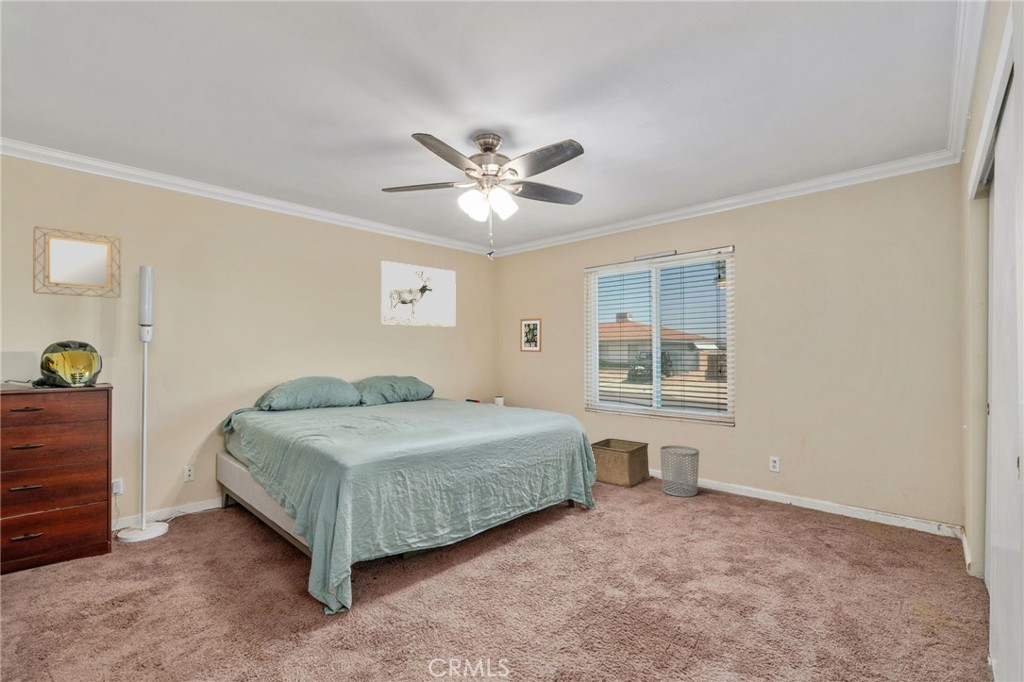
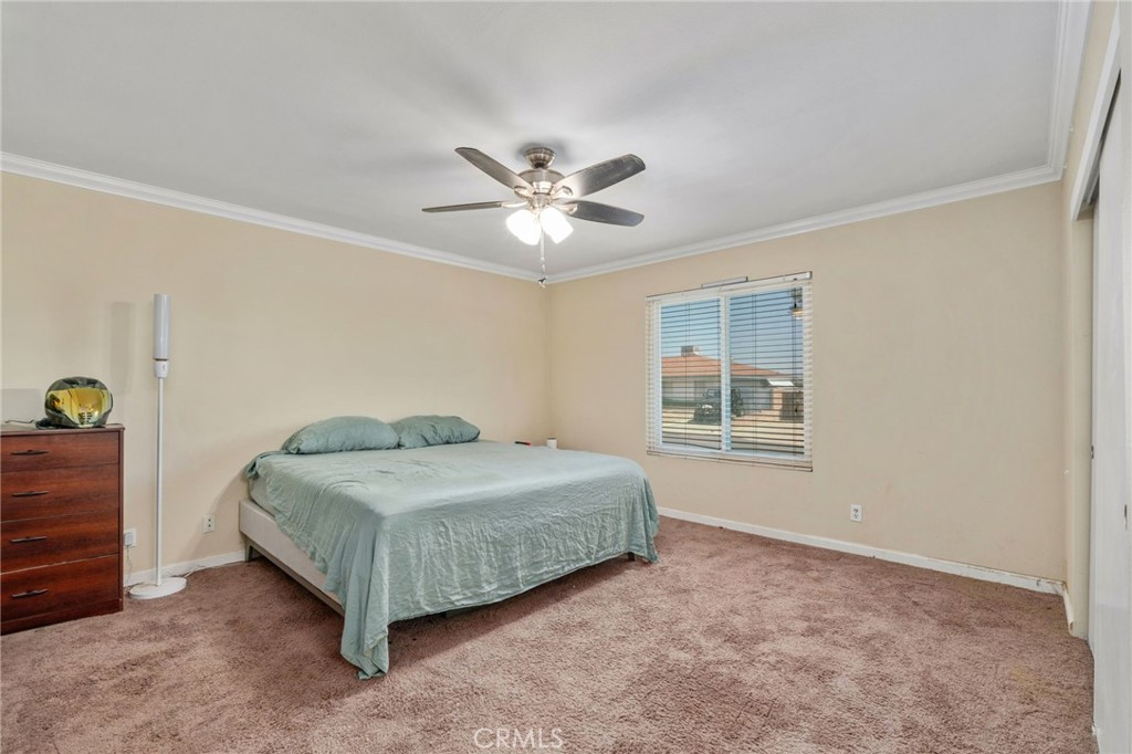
- wall art [519,317,542,353]
- storage bin [590,438,650,489]
- wall art [380,260,457,328]
- waste bin [660,445,700,498]
- home mirror [32,225,122,299]
